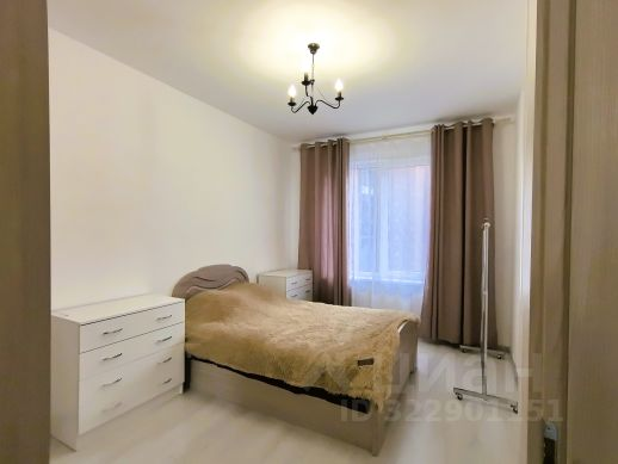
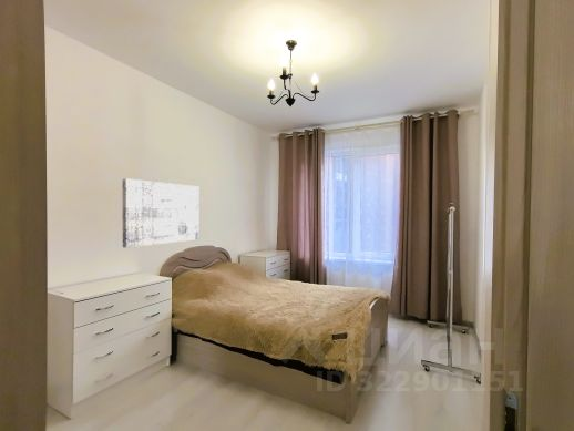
+ wall art [121,177,201,249]
